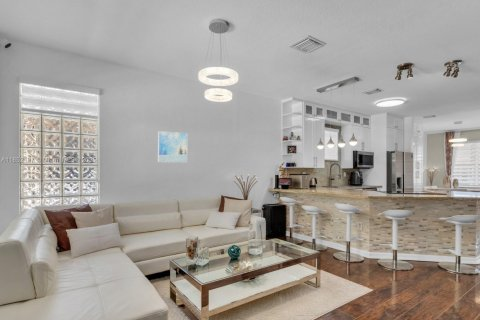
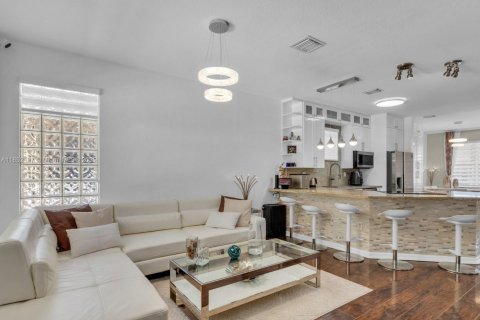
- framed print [157,130,188,163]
